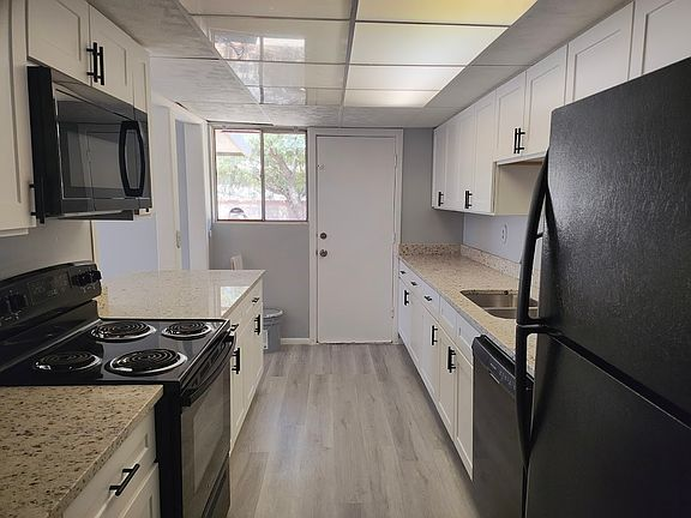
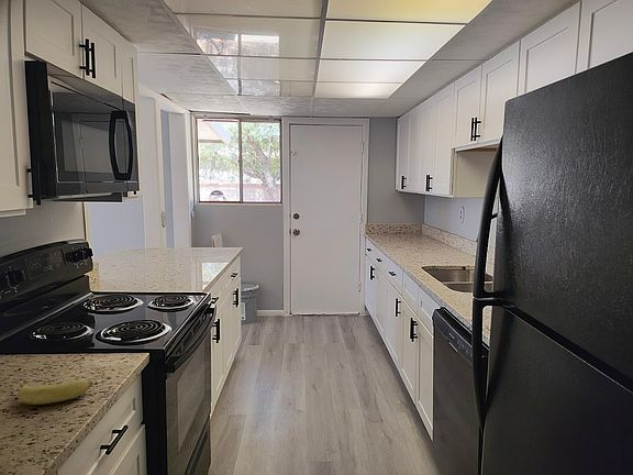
+ banana [16,379,93,406]
